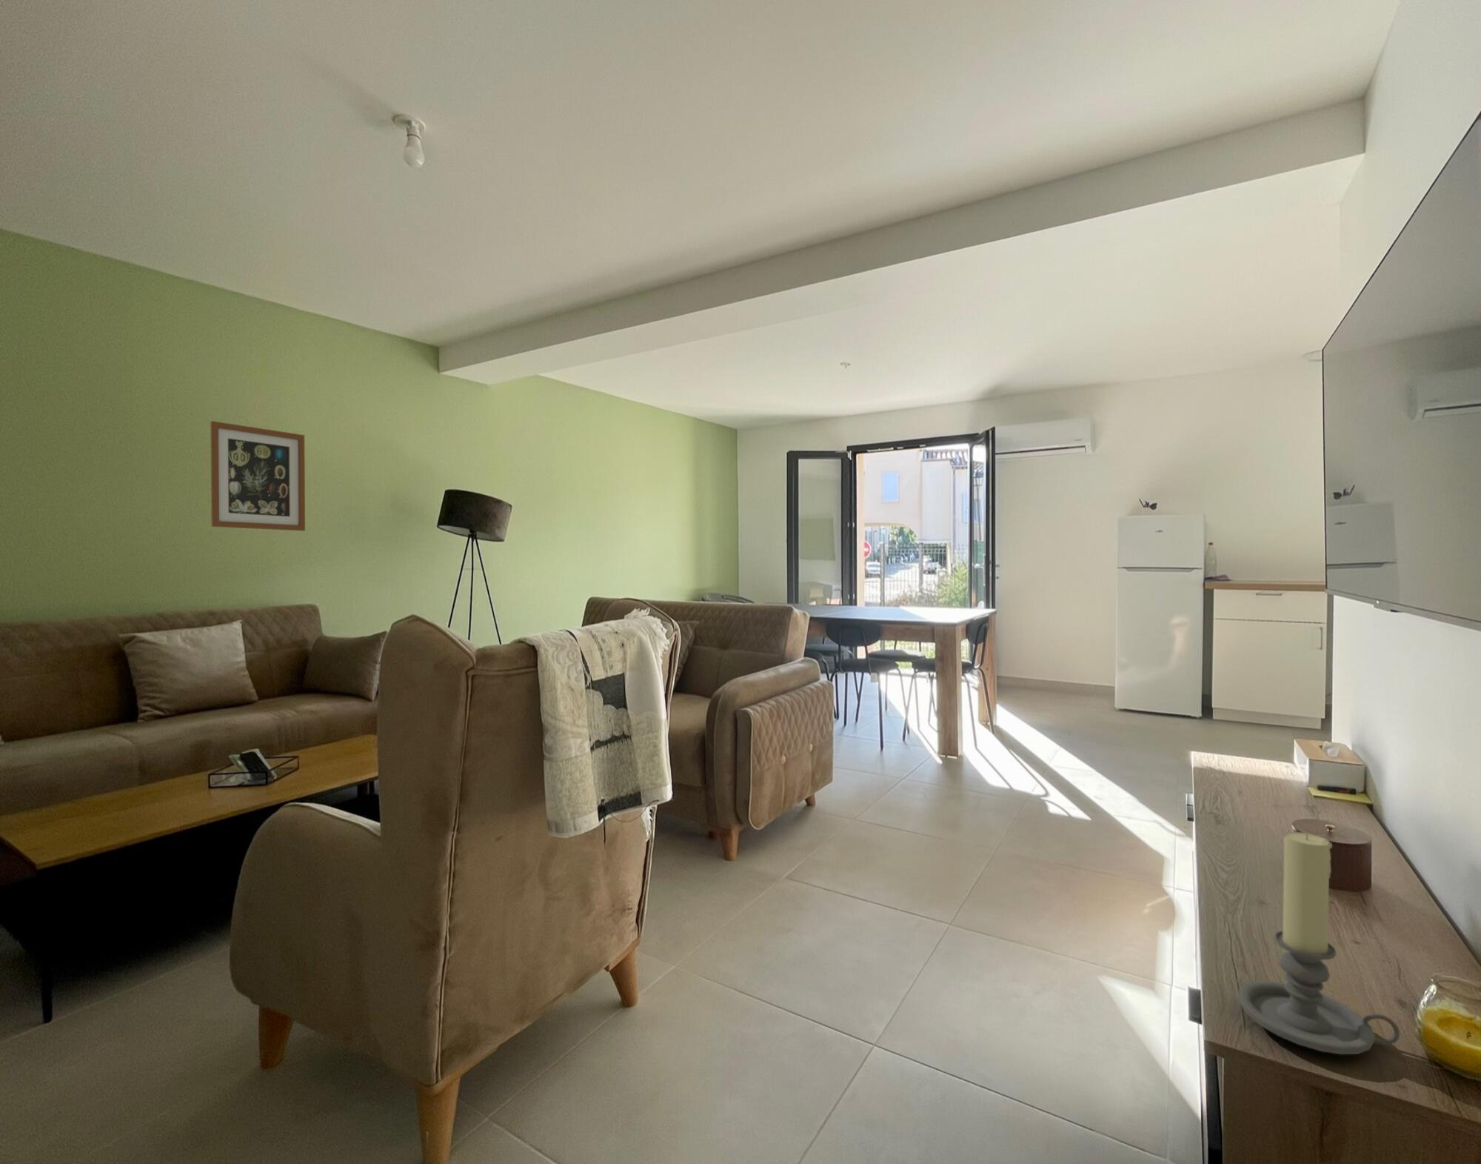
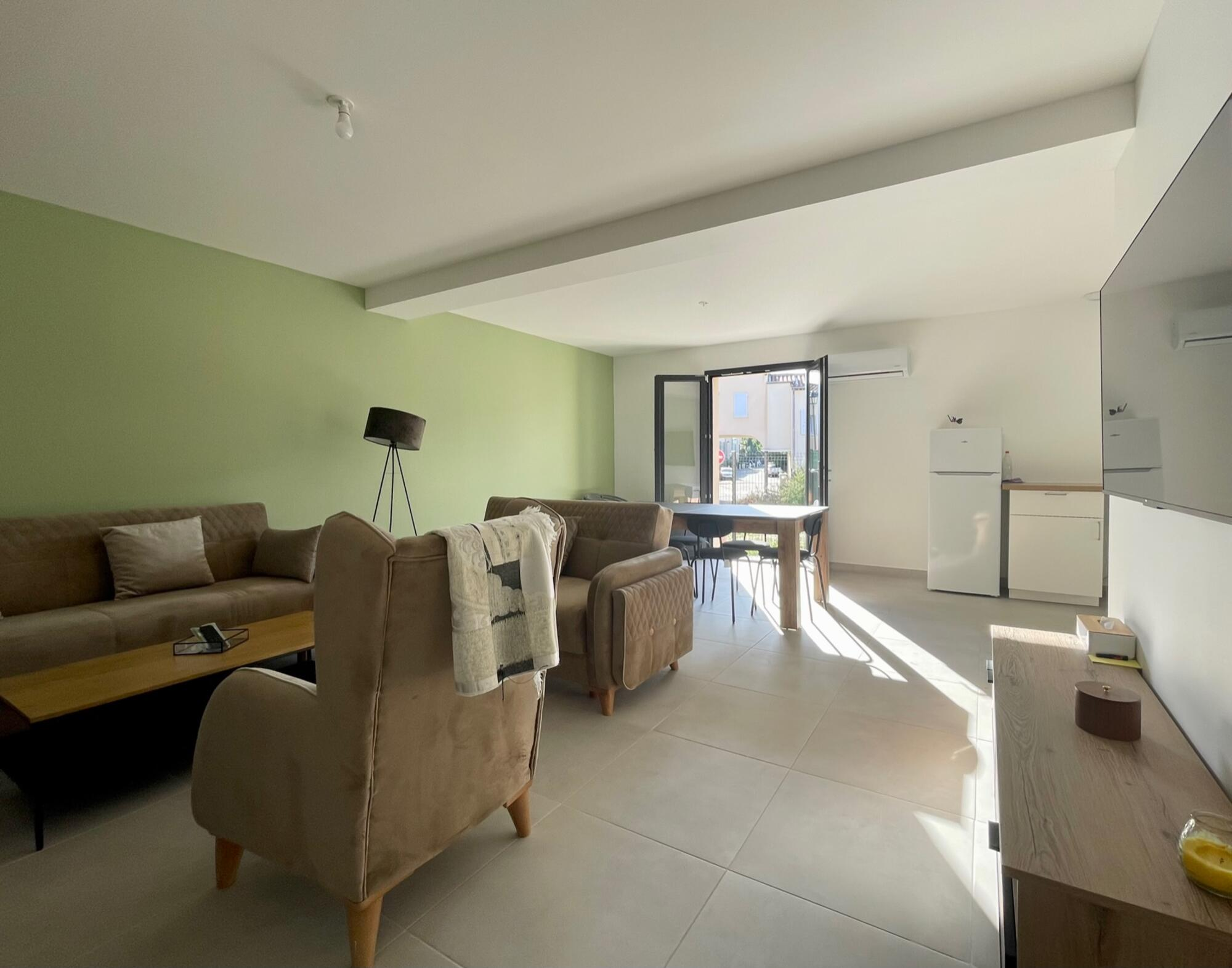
- wall art [209,420,305,531]
- candle holder [1238,831,1400,1055]
